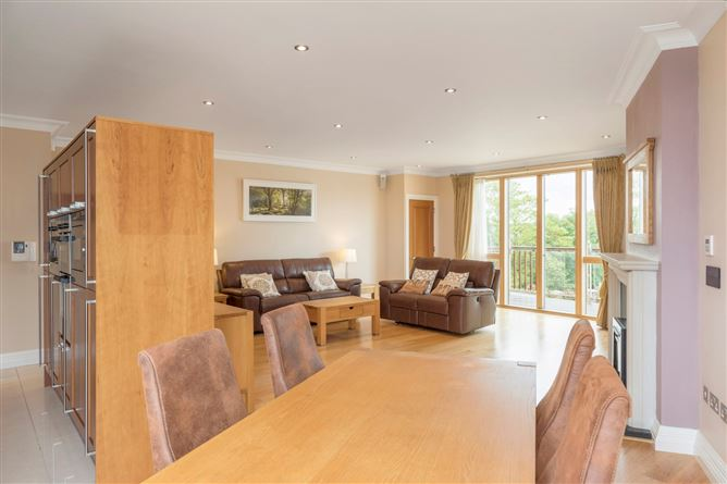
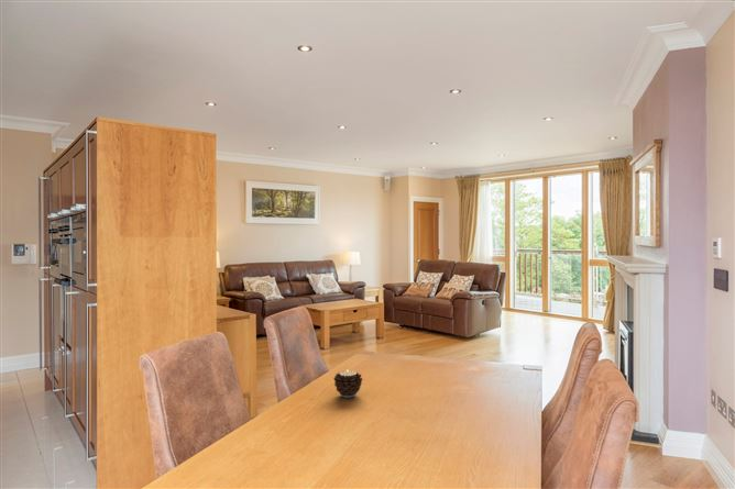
+ candle [332,370,363,399]
